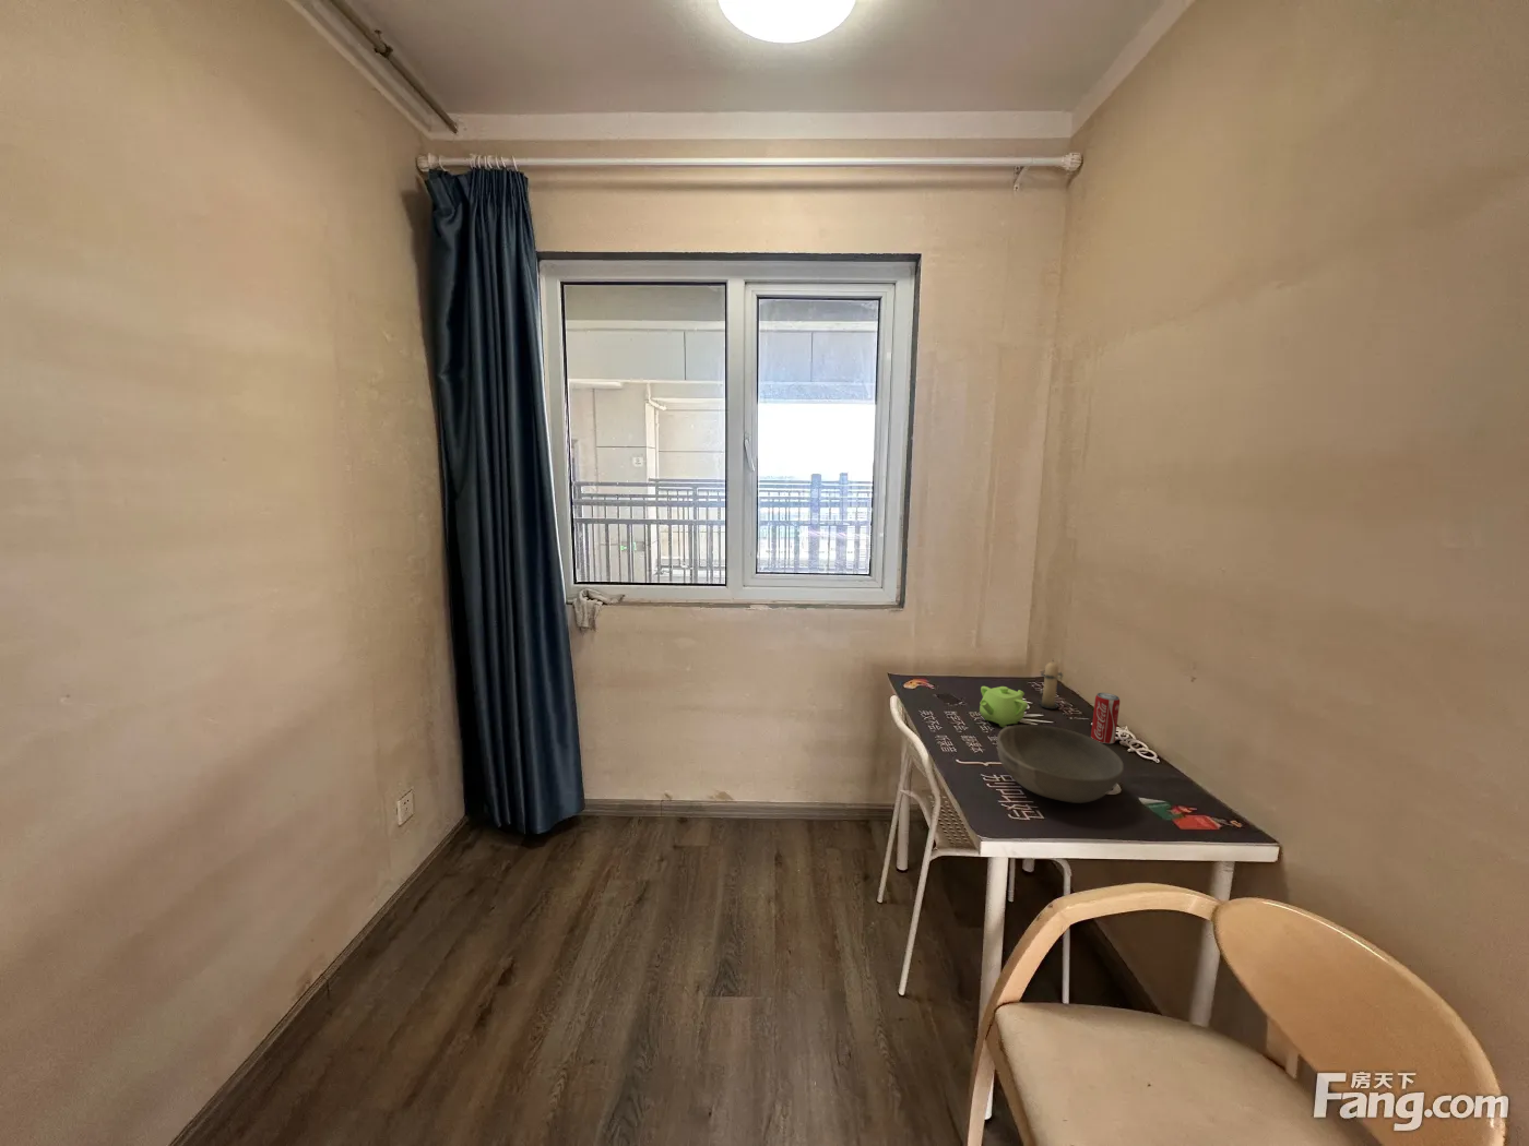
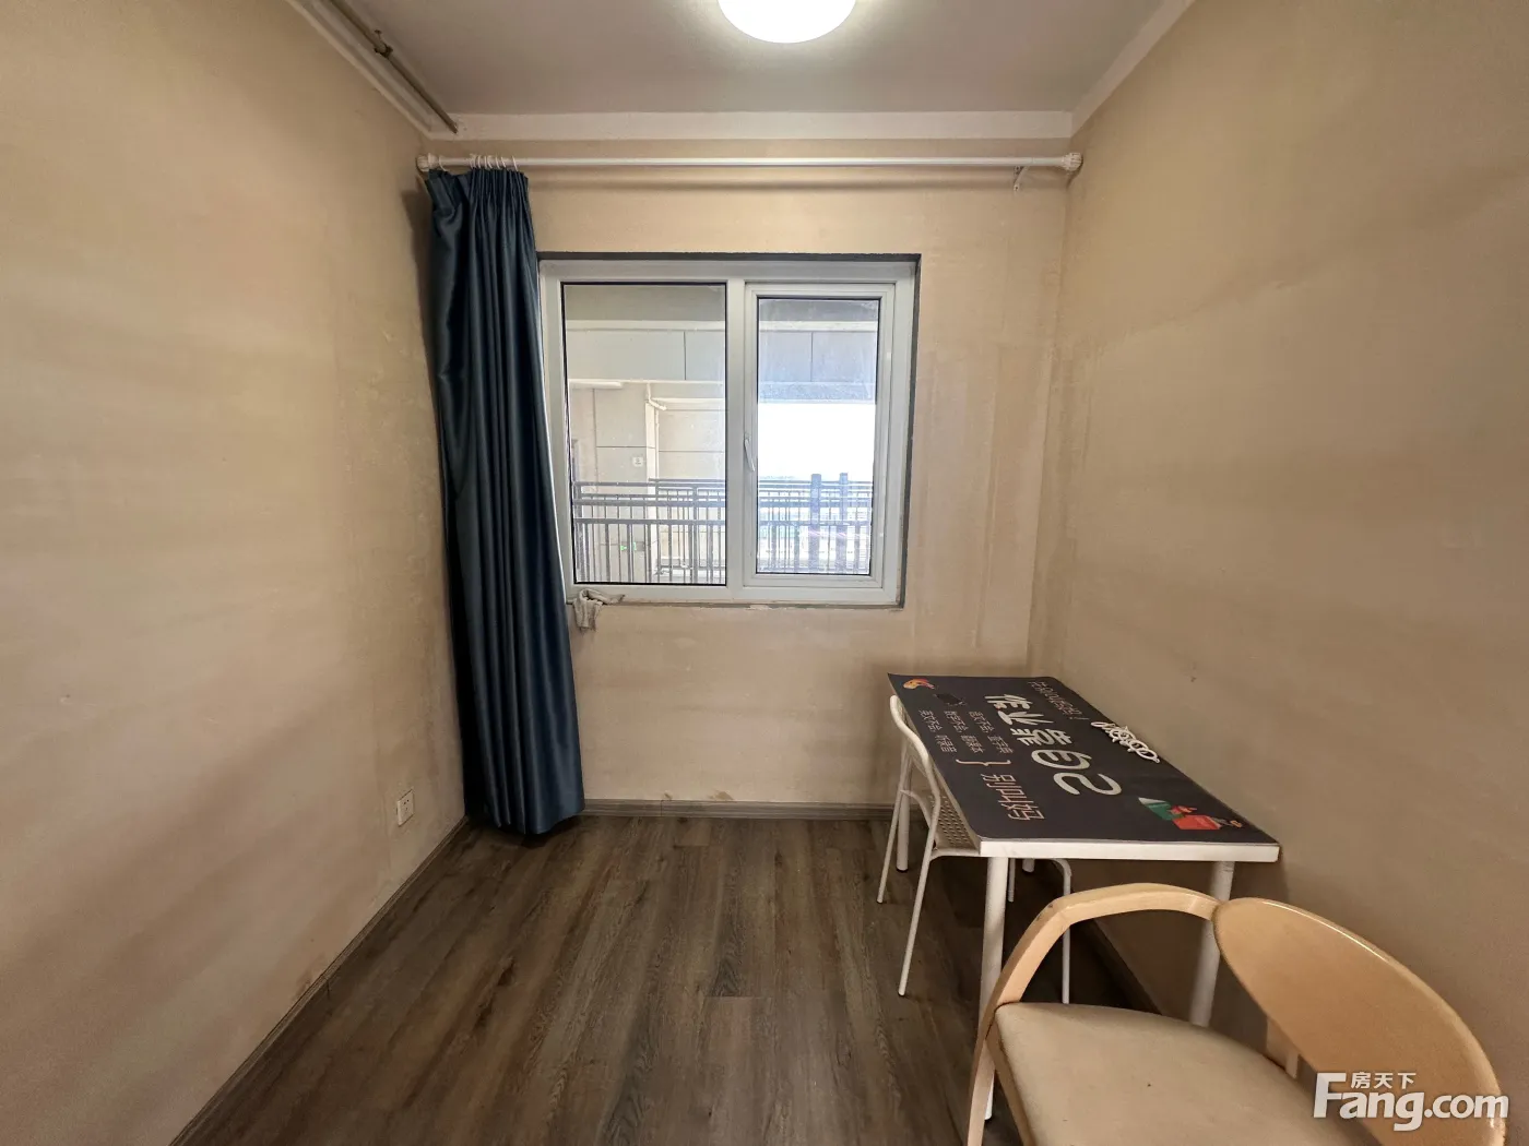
- beverage can [1090,692,1121,744]
- candle [1038,658,1064,709]
- teapot [979,685,1029,728]
- bowl [996,723,1124,804]
